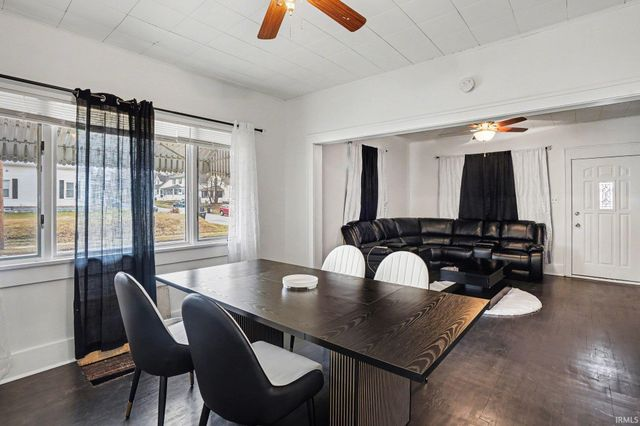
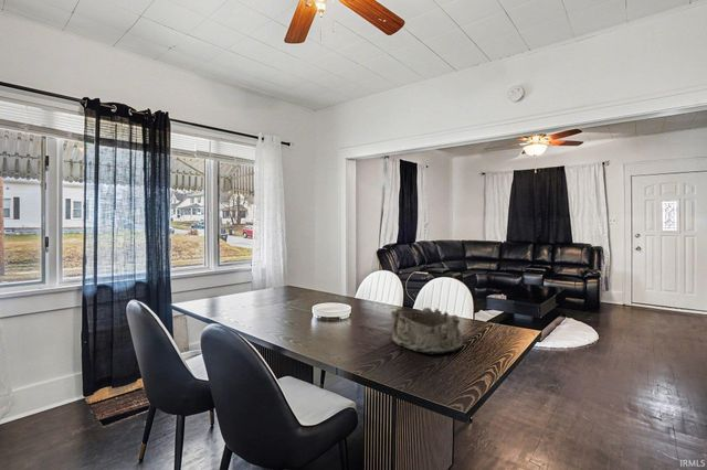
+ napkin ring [390,307,464,355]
